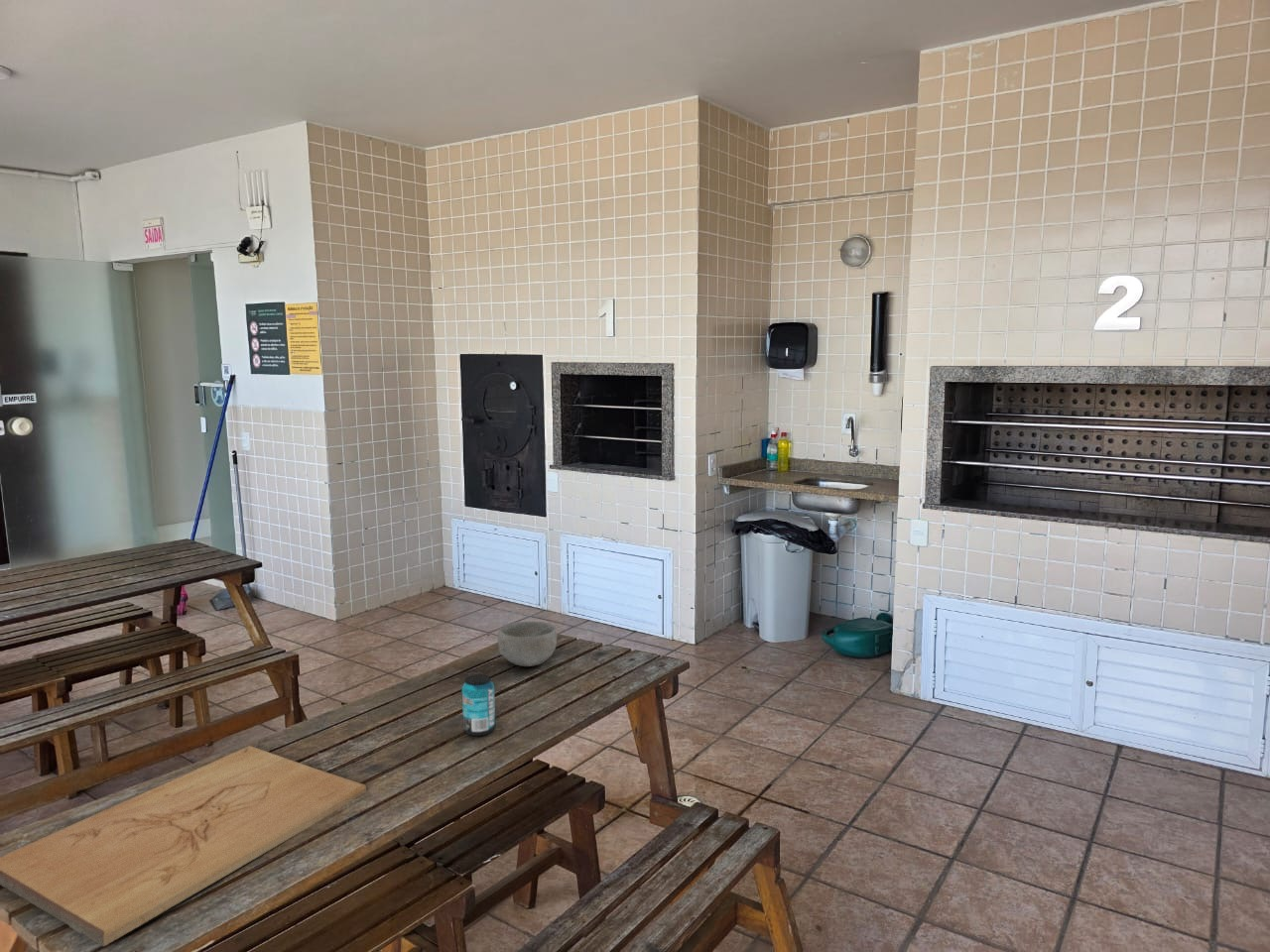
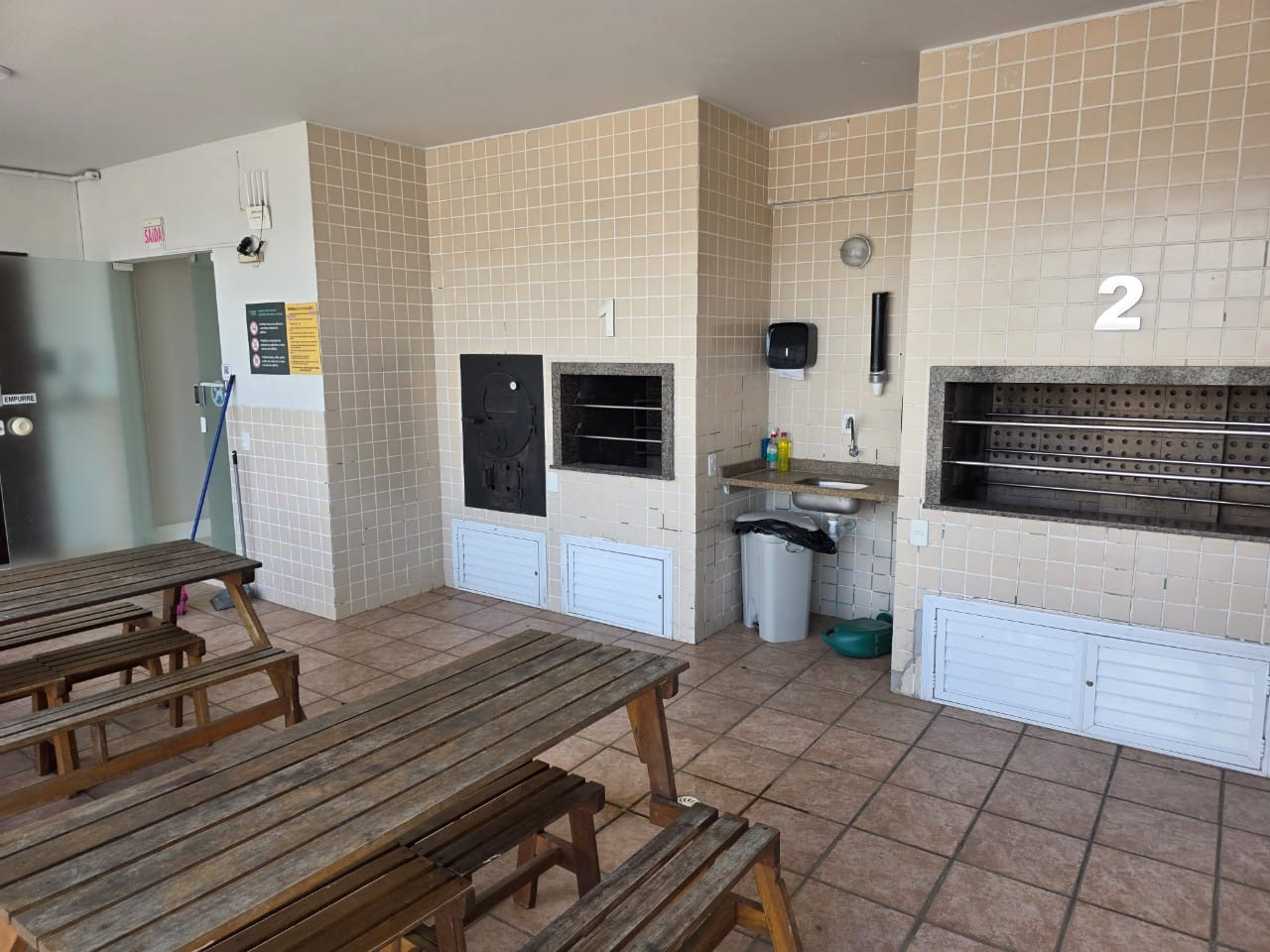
- beverage can [461,673,496,737]
- cutting board [0,745,368,947]
- bowl [496,621,558,667]
